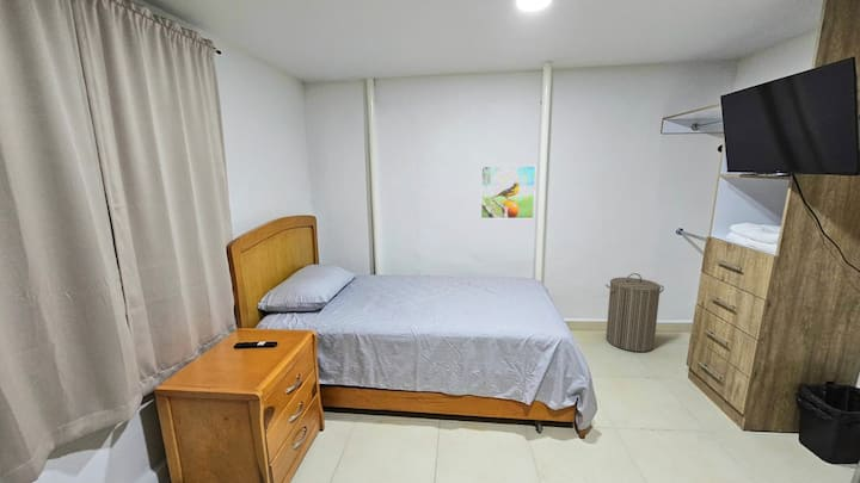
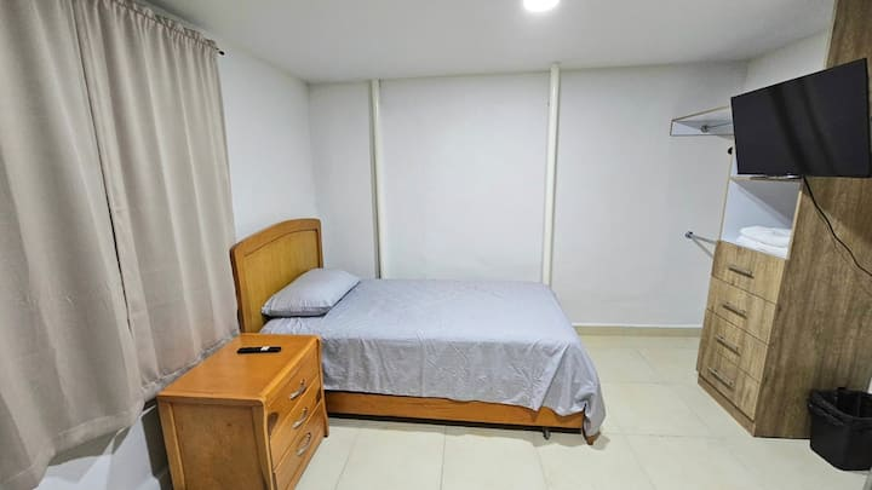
- laundry hamper [604,272,665,353]
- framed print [480,165,536,219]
